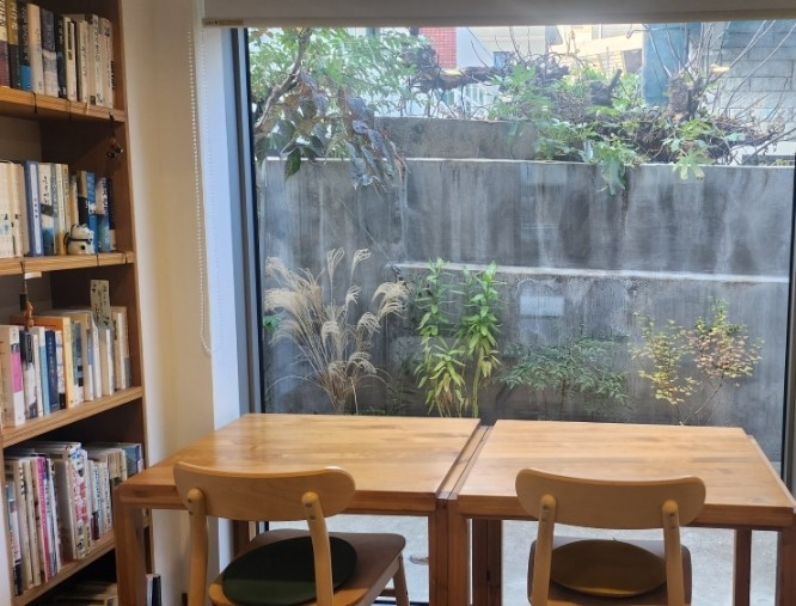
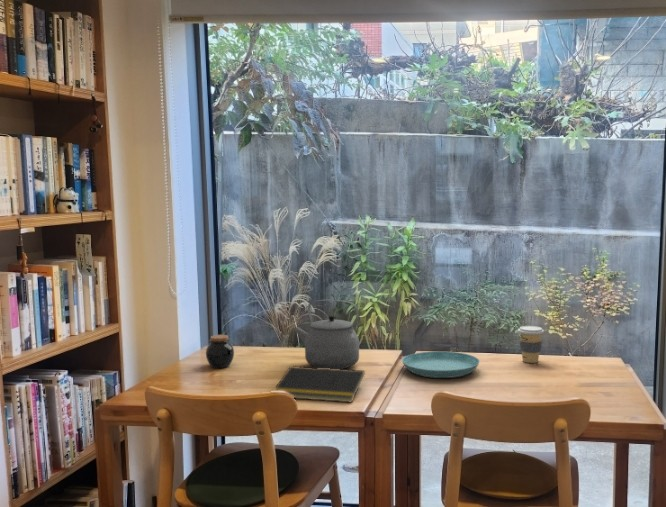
+ saucer [401,350,481,379]
+ coffee cup [517,325,545,364]
+ jar [205,334,235,369]
+ notepad [272,365,365,403]
+ tea kettle [292,299,360,369]
